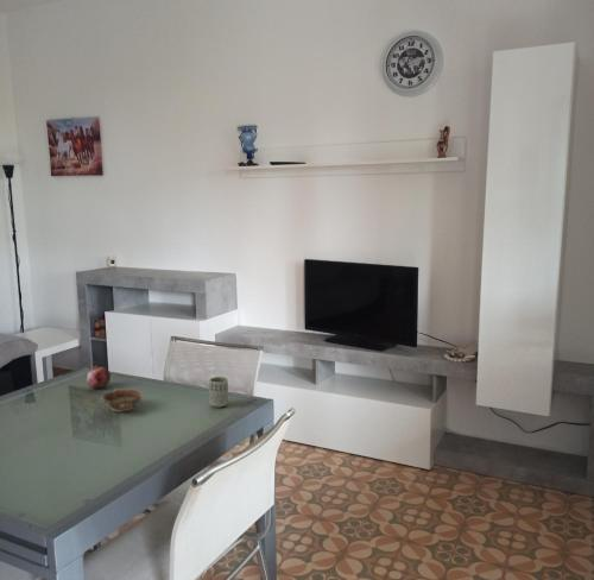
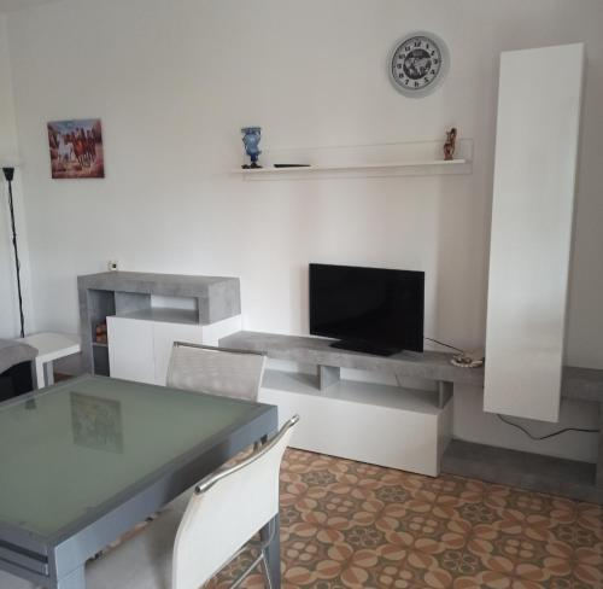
- cup [208,376,229,409]
- bowl [101,387,144,414]
- fruit [86,363,112,390]
